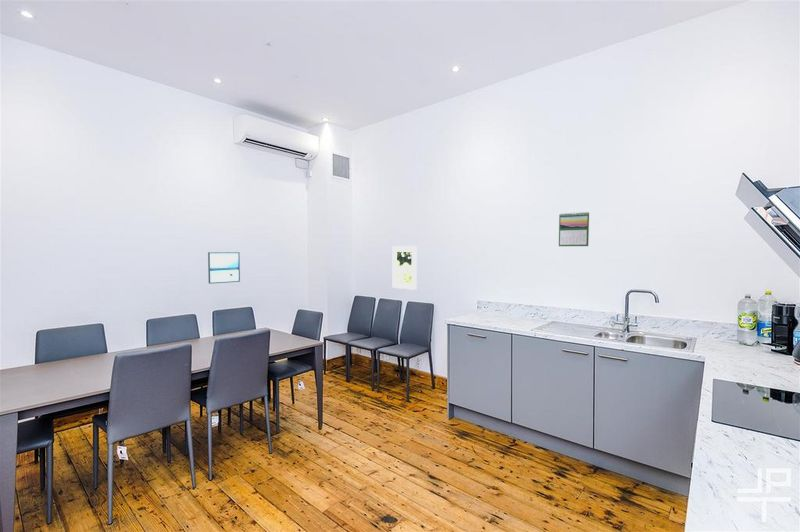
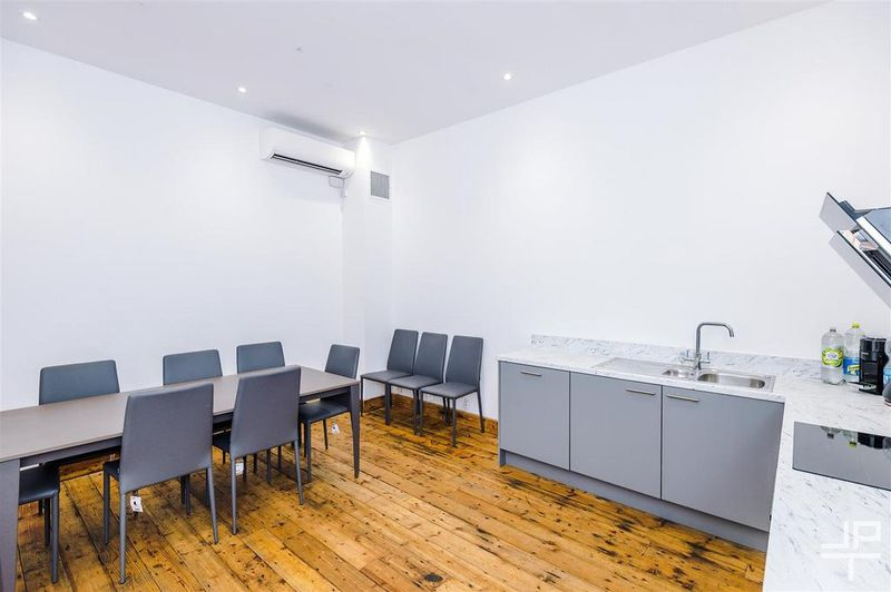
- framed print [207,251,241,285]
- calendar [558,211,590,247]
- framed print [392,245,418,291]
